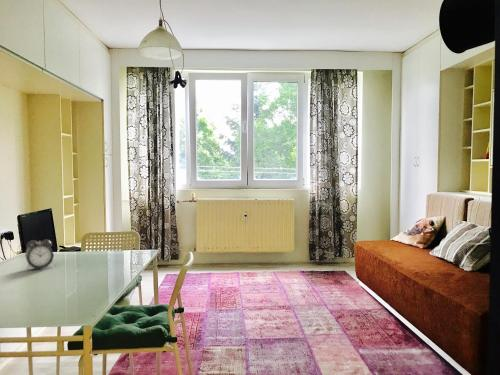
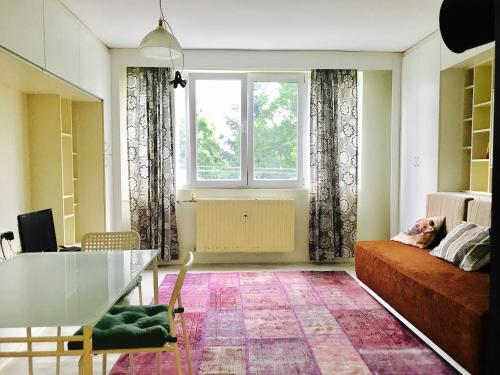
- alarm clock [24,238,55,271]
